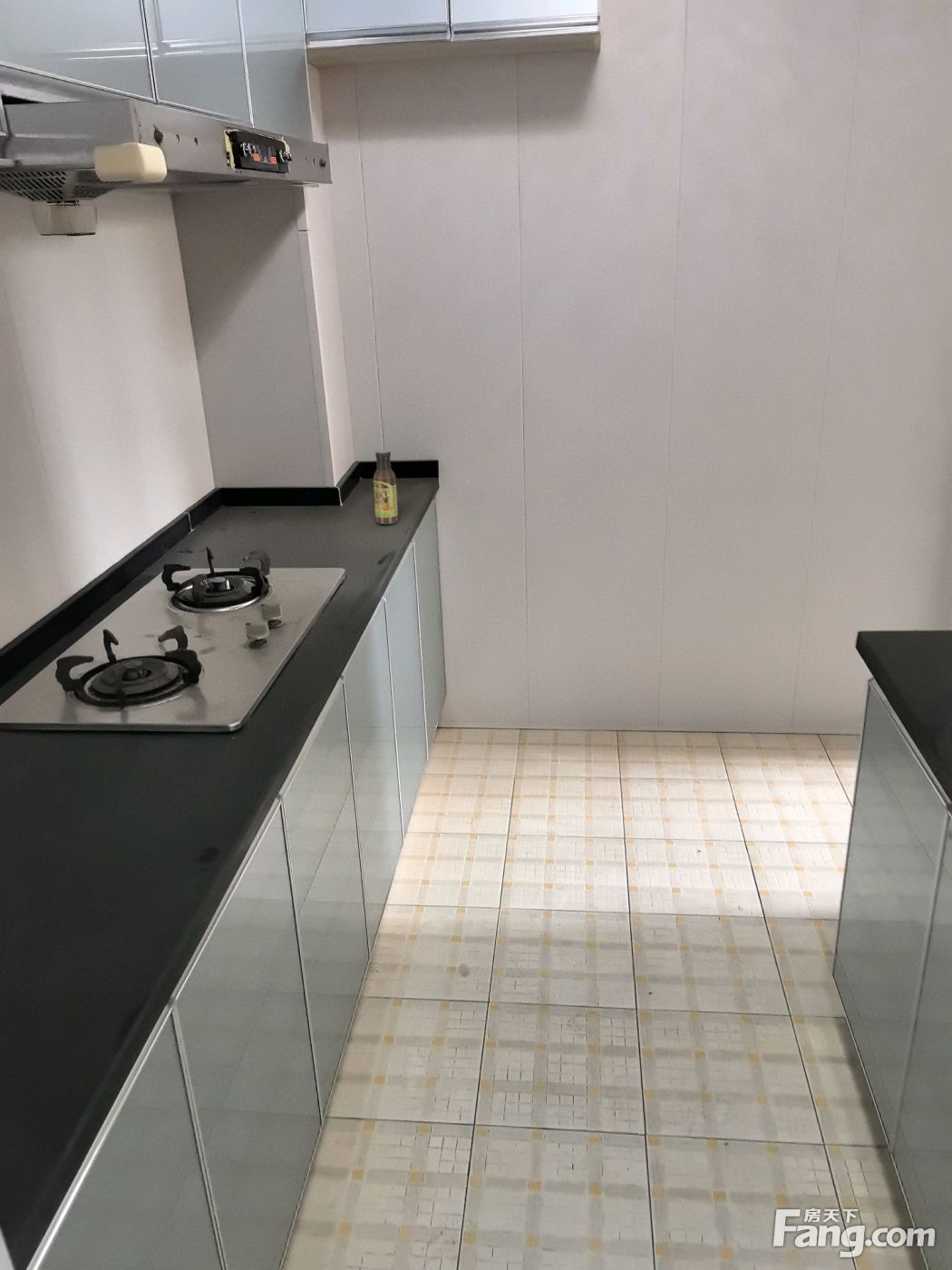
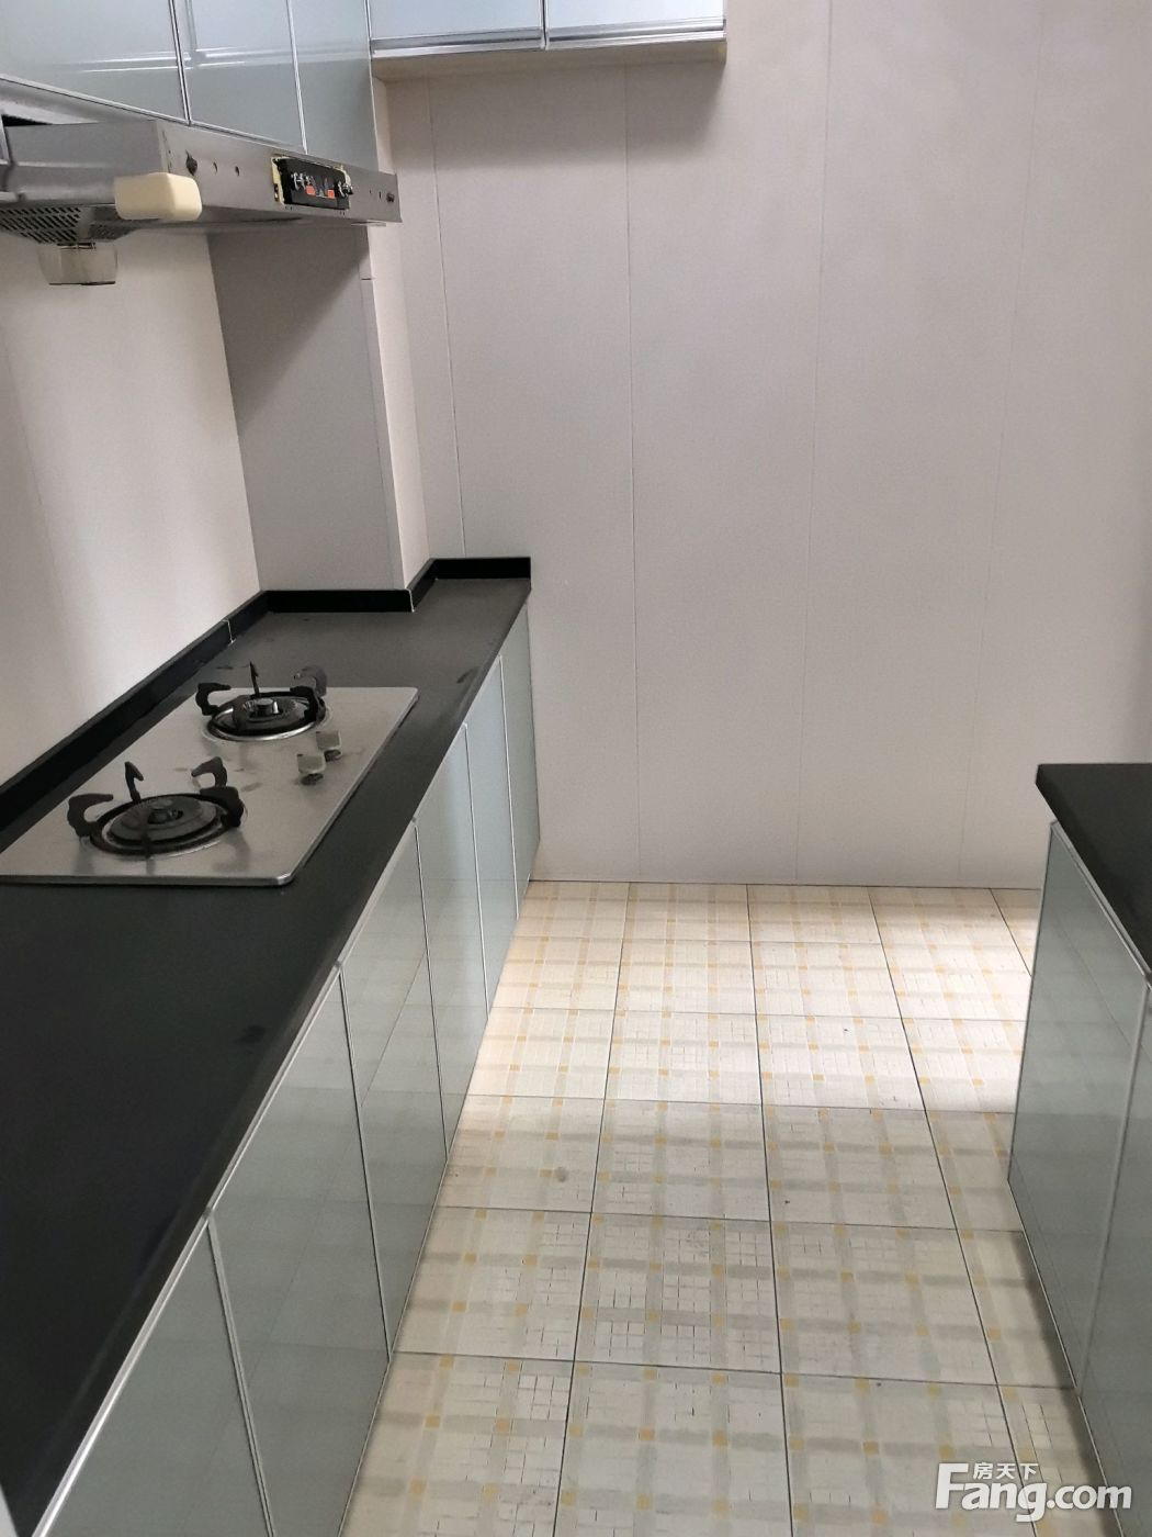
- sauce bottle [373,449,399,525]
